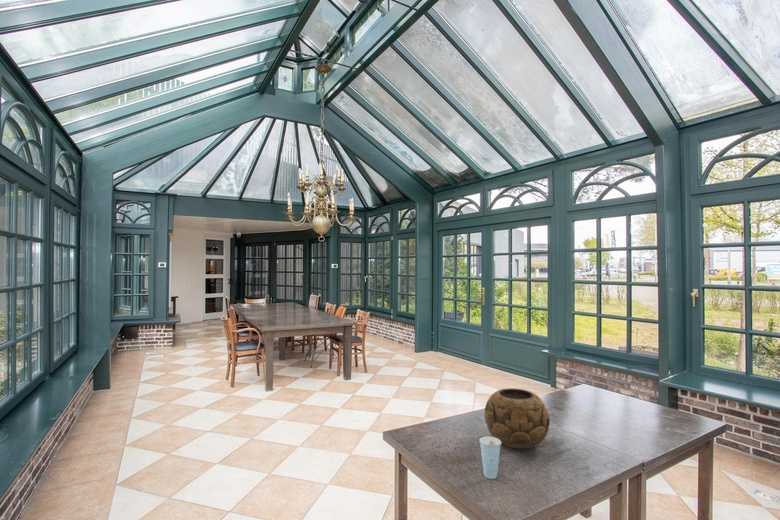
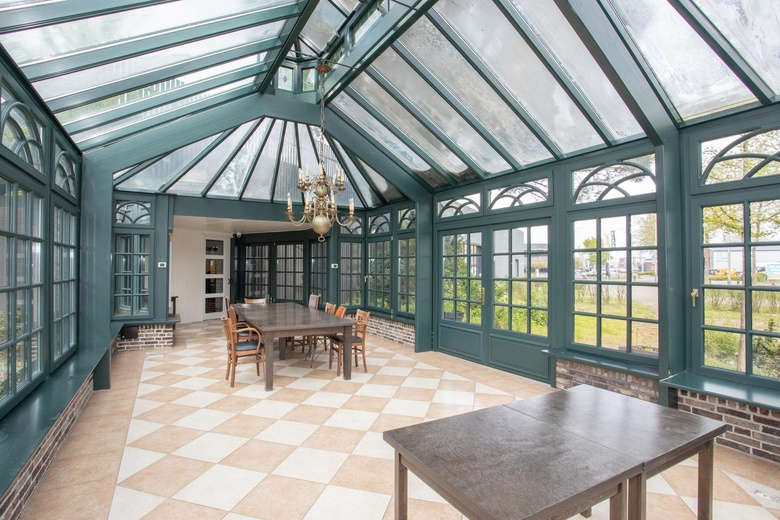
- decorative bowl [483,387,551,450]
- cup [478,435,502,480]
